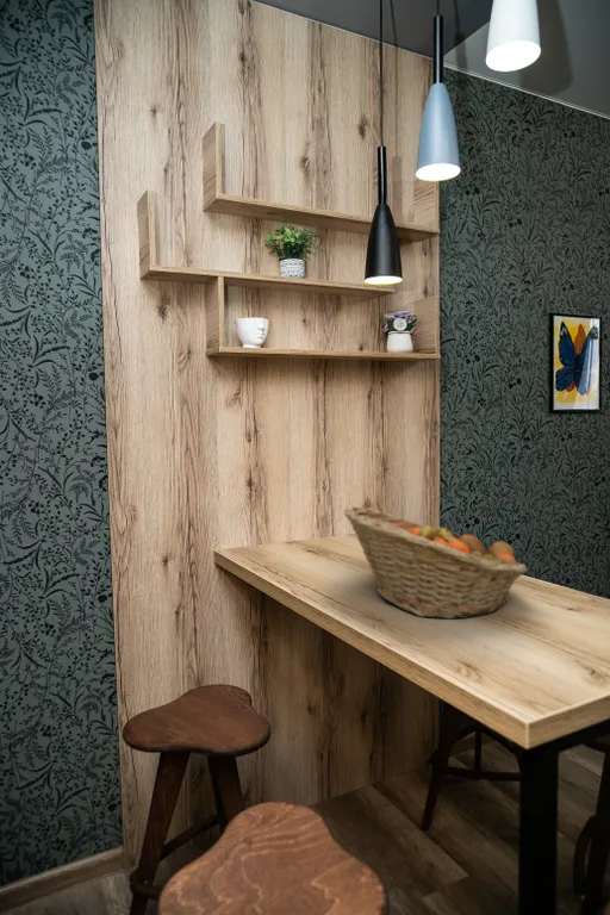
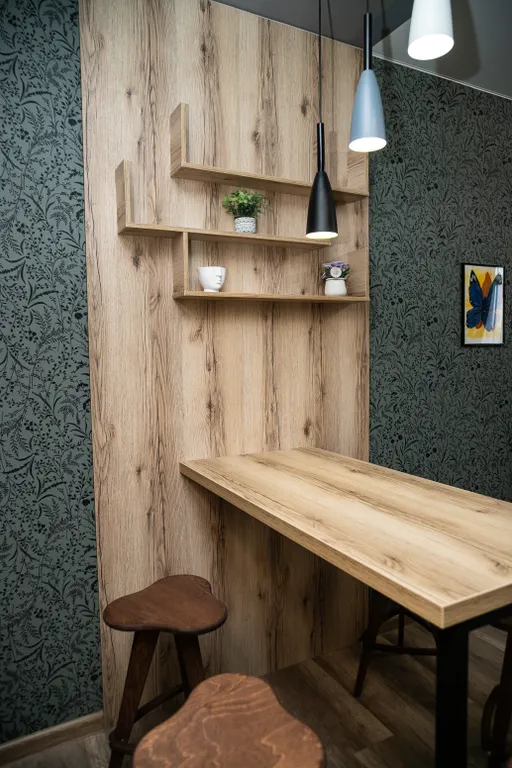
- fruit basket [343,505,529,621]
